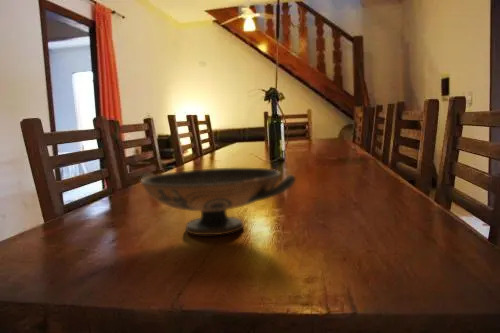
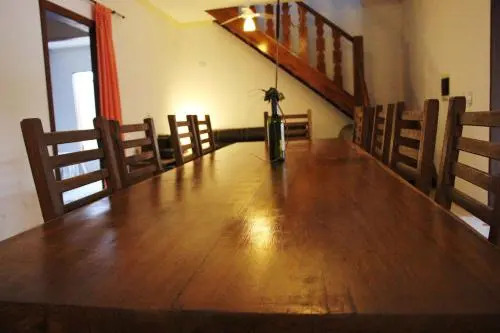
- decorative bowl [139,167,296,236]
